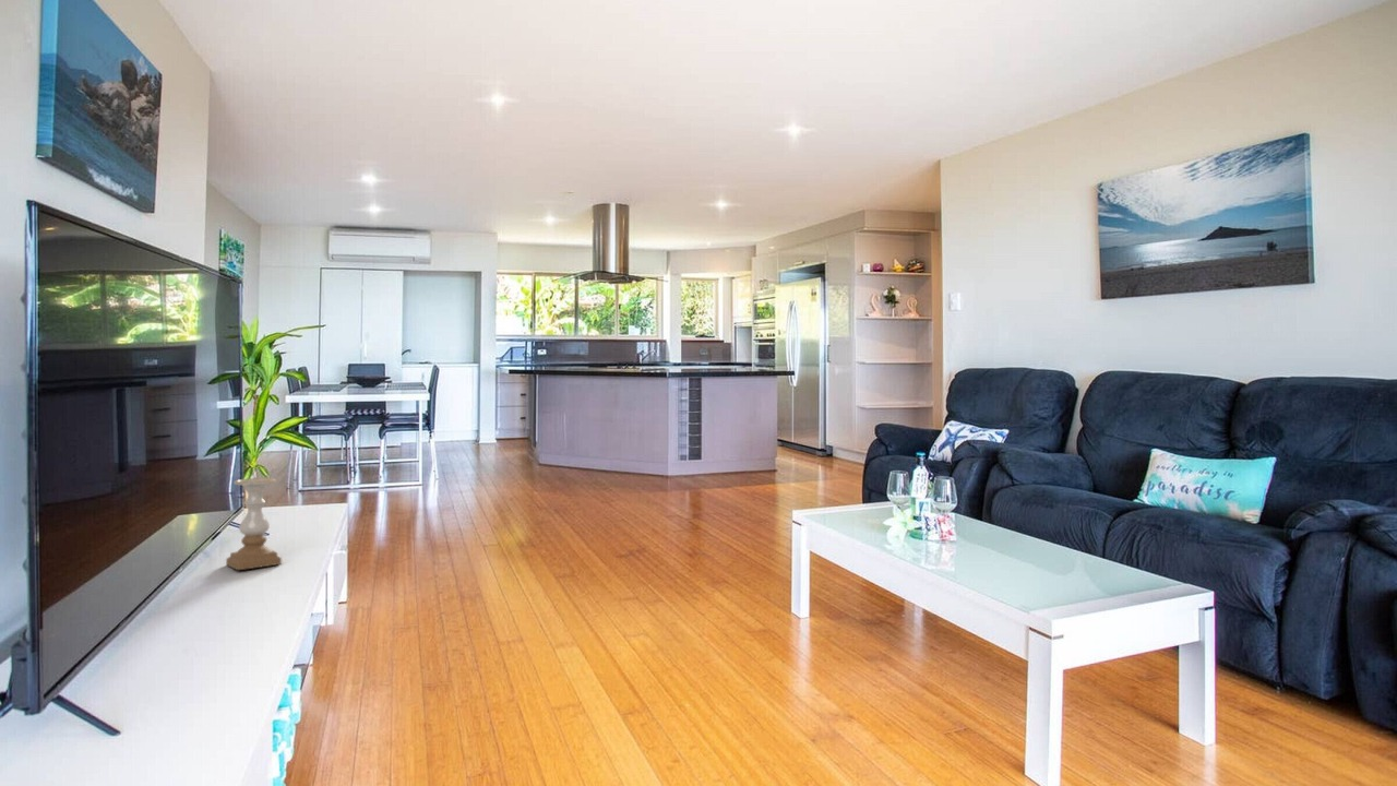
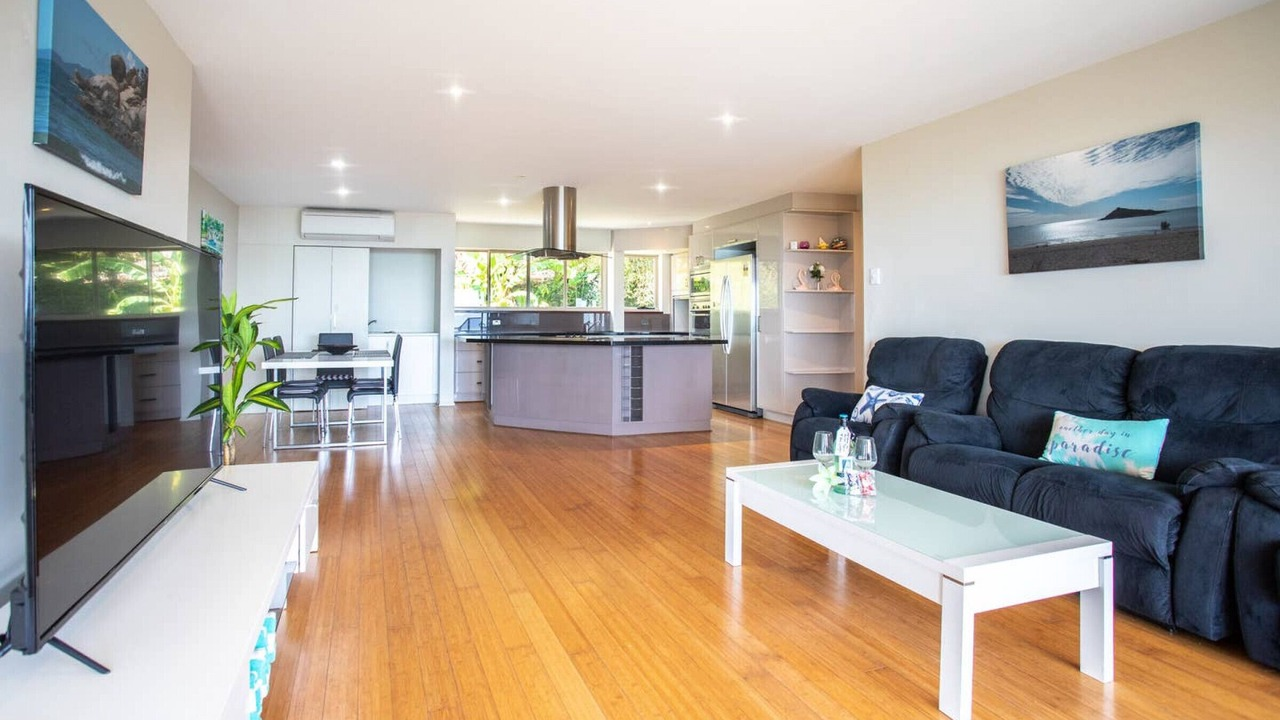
- candle holder [225,477,283,571]
